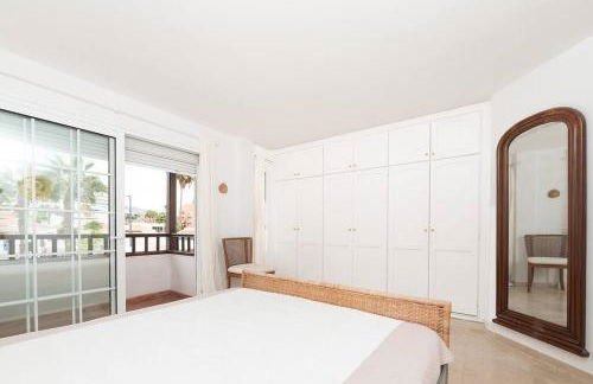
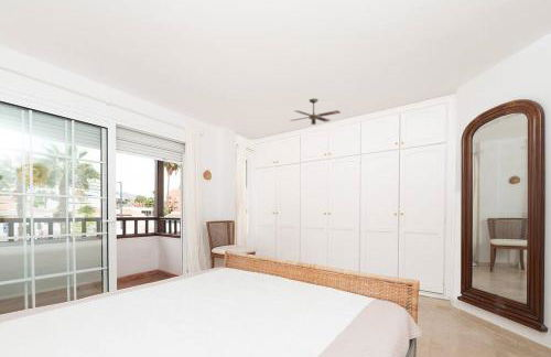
+ ceiling fan [289,98,342,126]
